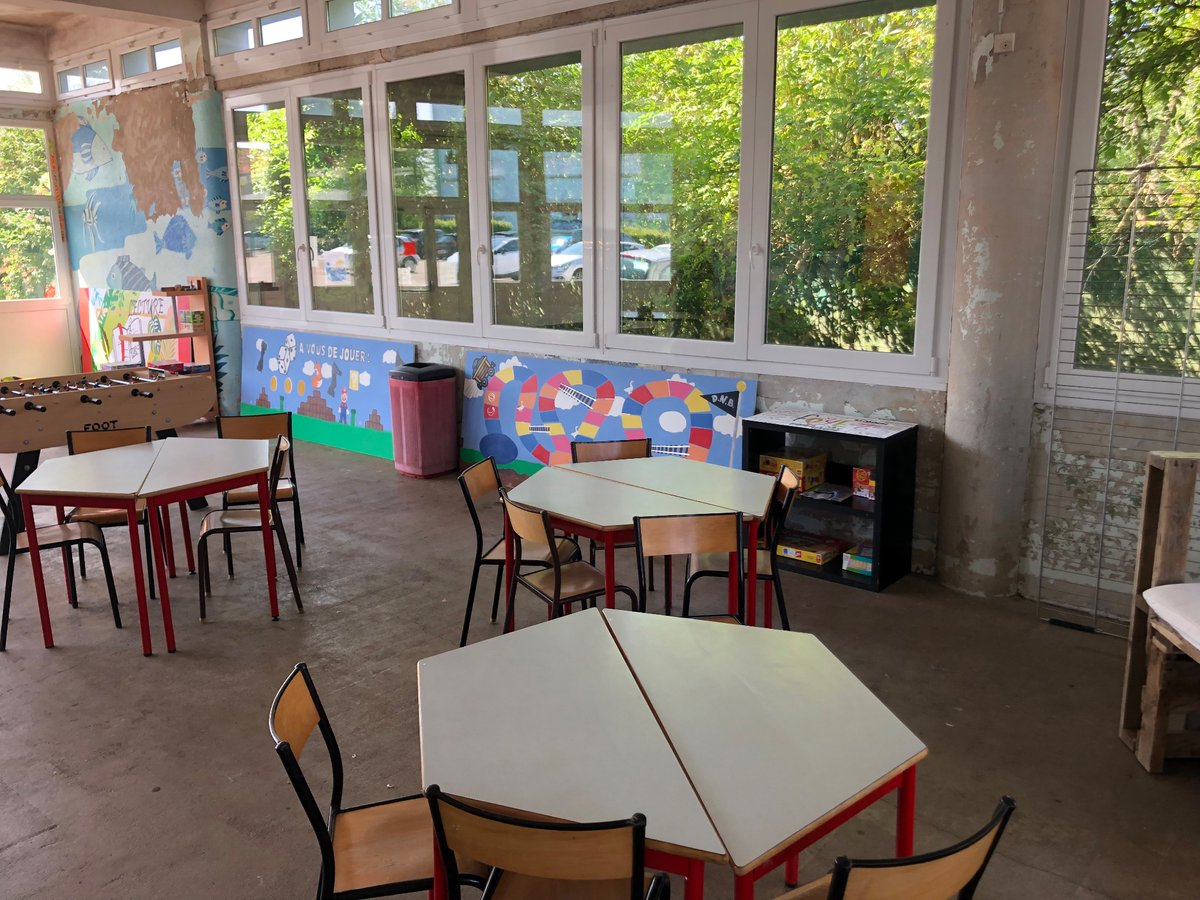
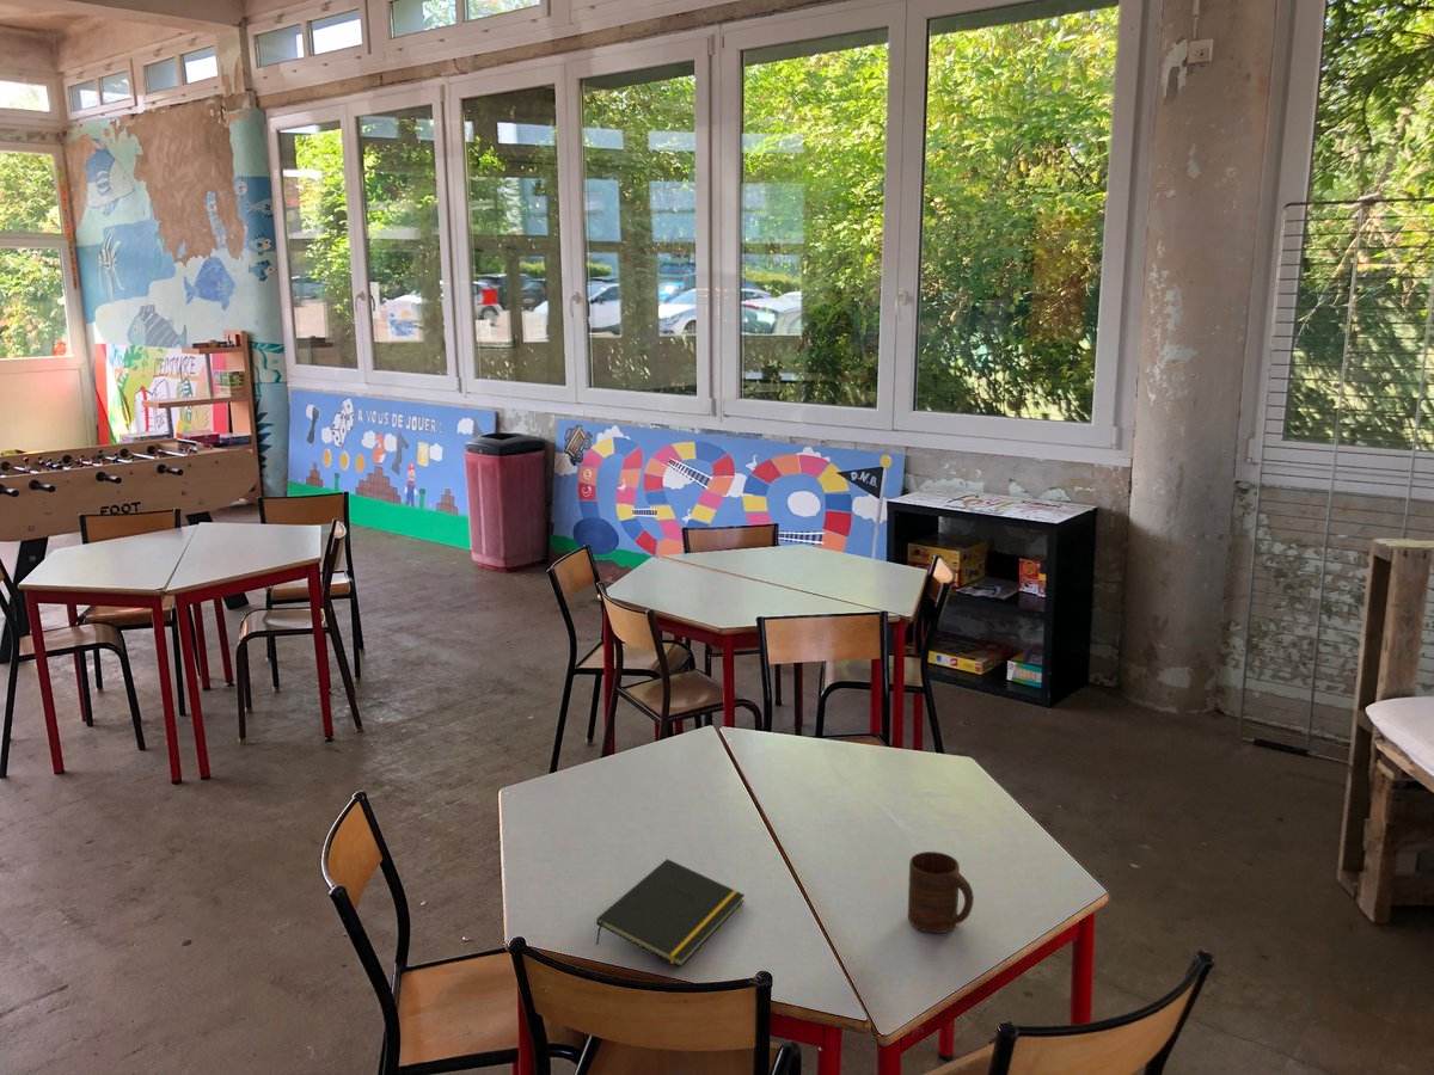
+ notepad [595,858,746,969]
+ cup [907,850,975,934]
